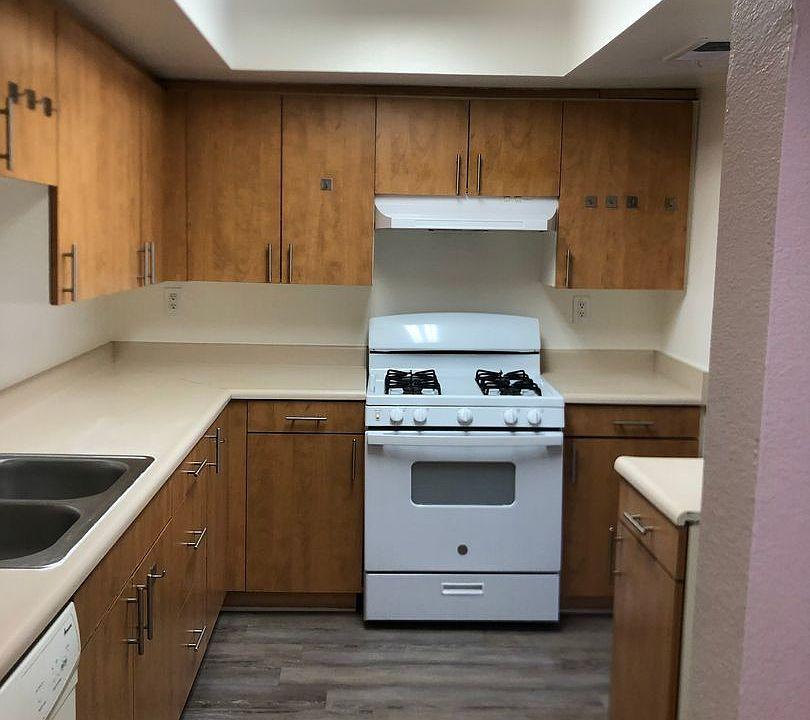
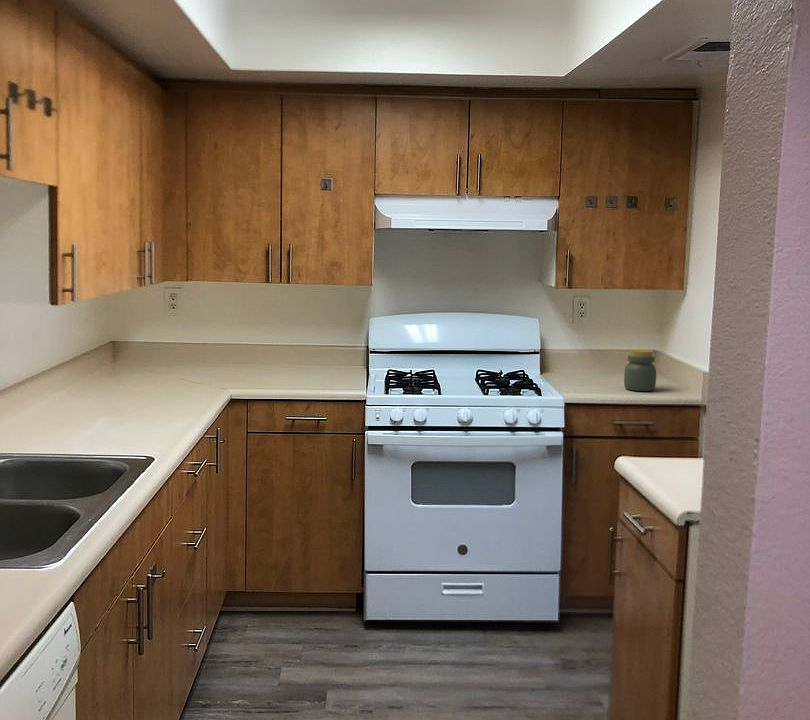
+ jar [623,349,657,392]
